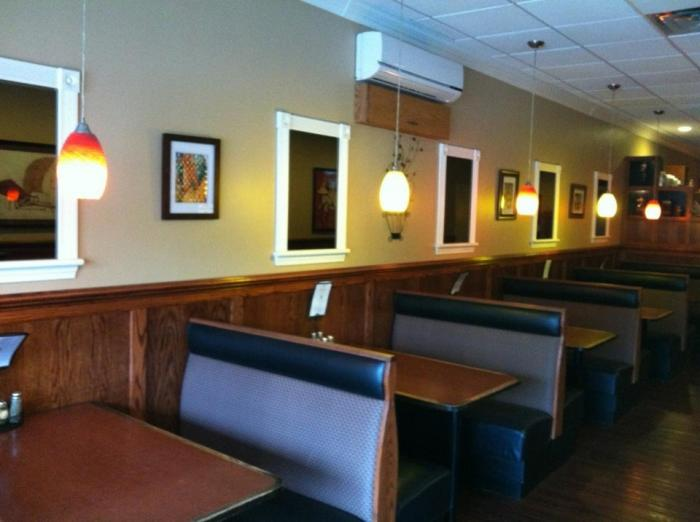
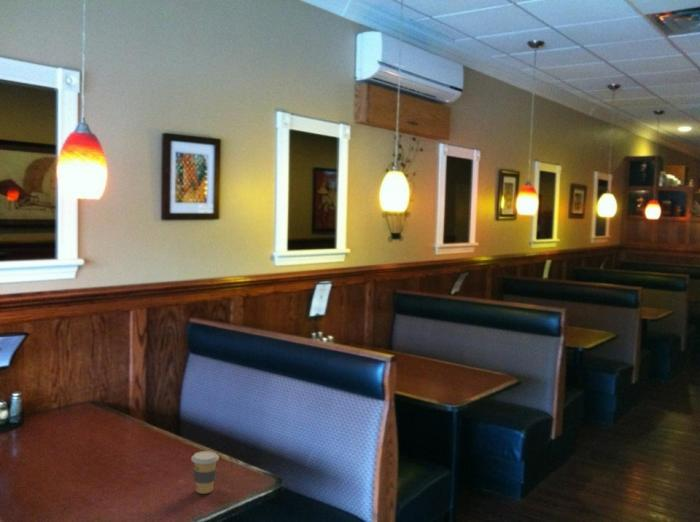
+ coffee cup [190,450,220,495]
